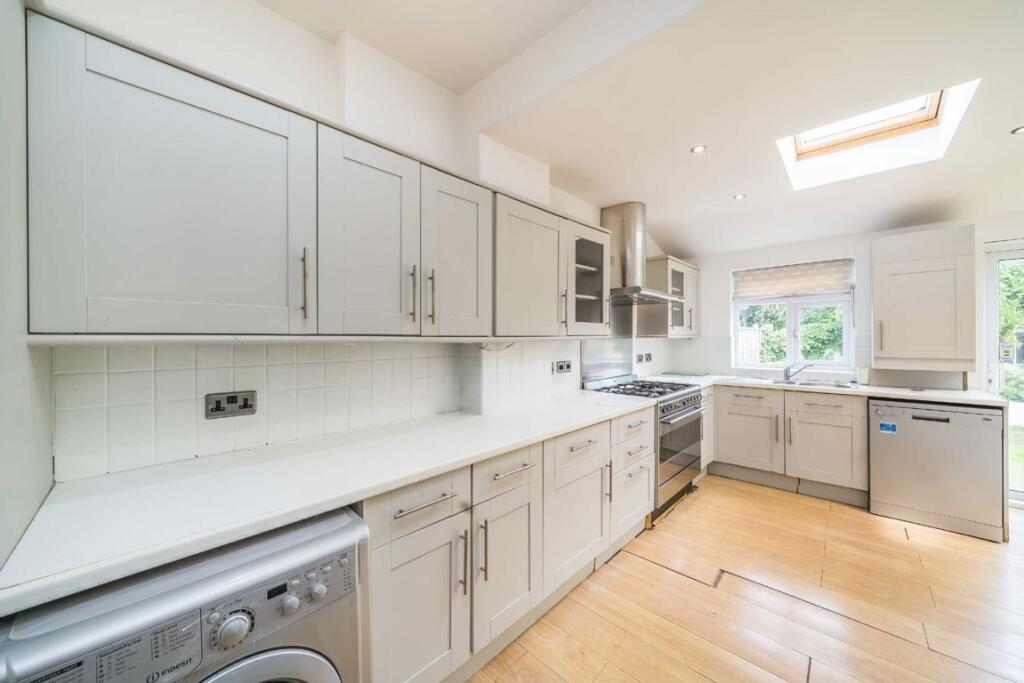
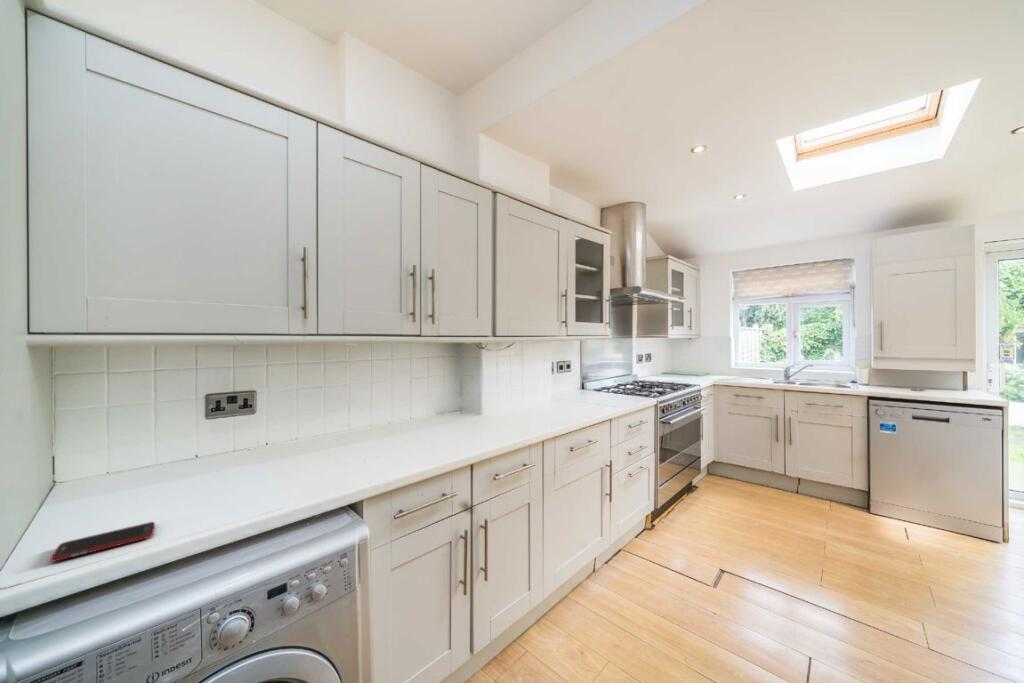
+ cell phone [50,521,156,563]
